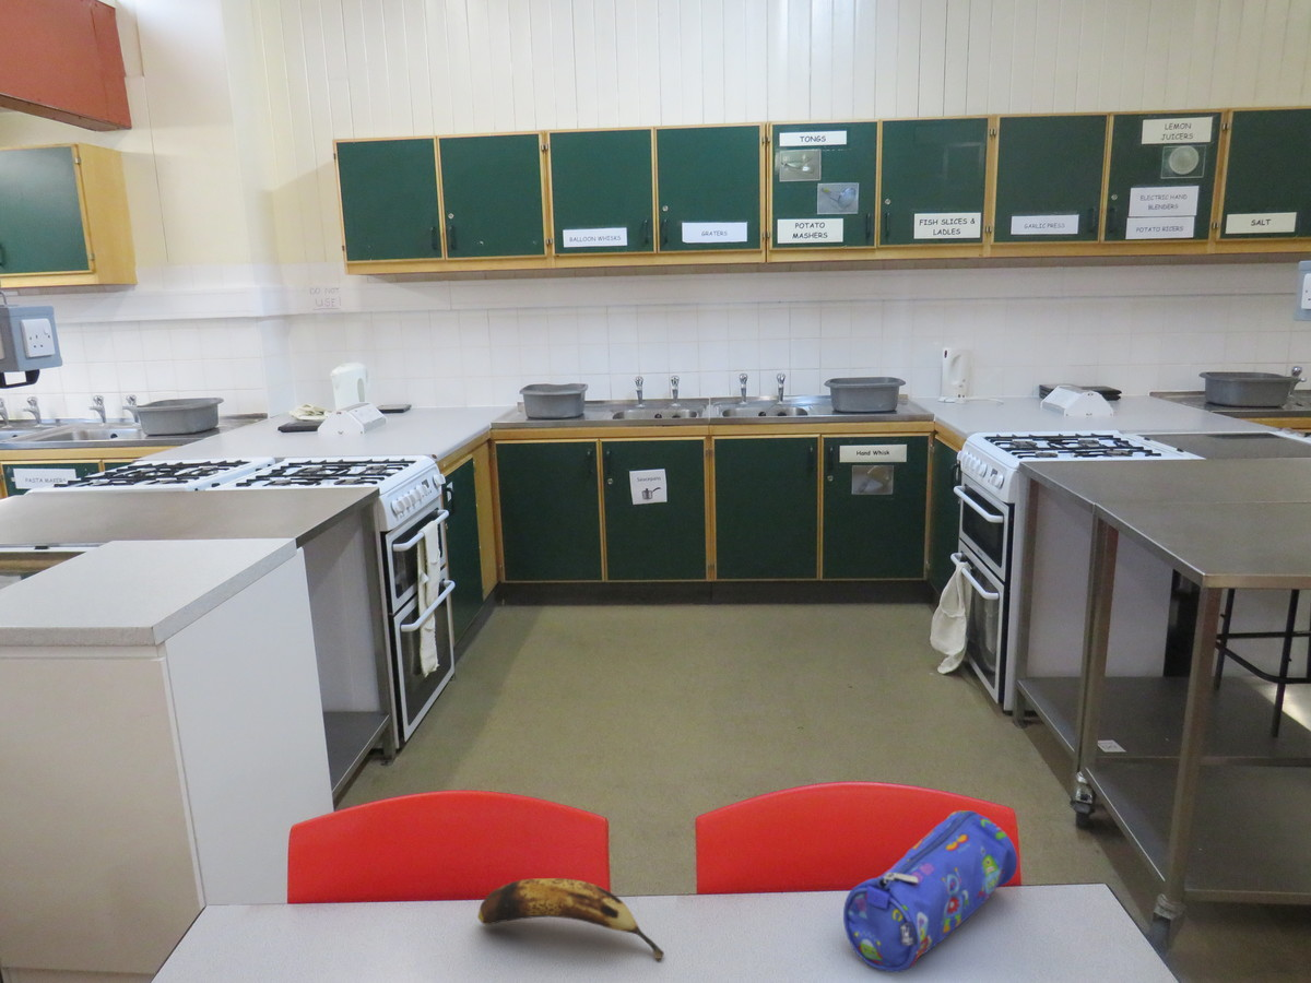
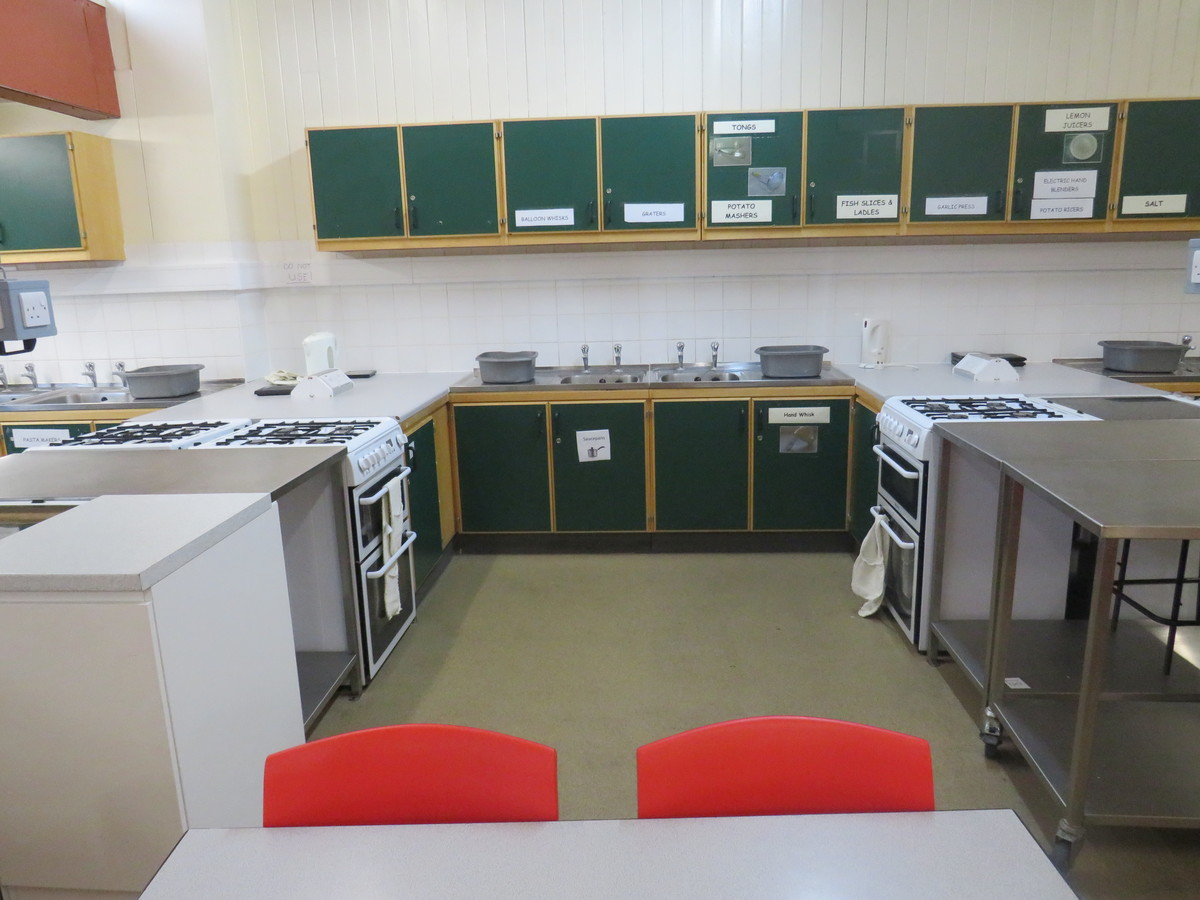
- banana [476,877,665,960]
- pencil case [842,809,1018,973]
